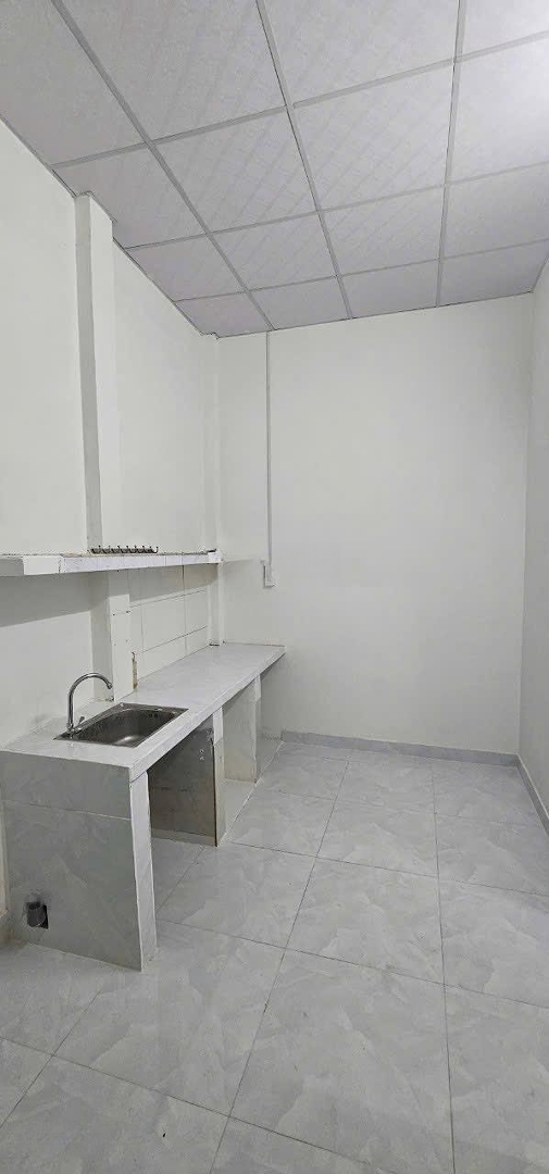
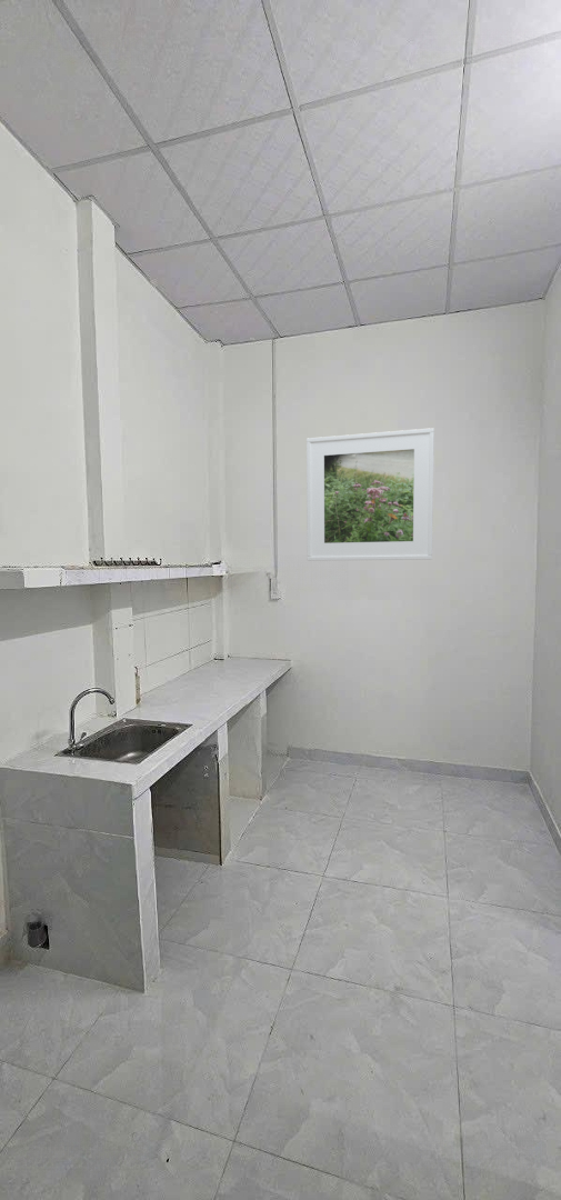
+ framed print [305,427,435,562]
